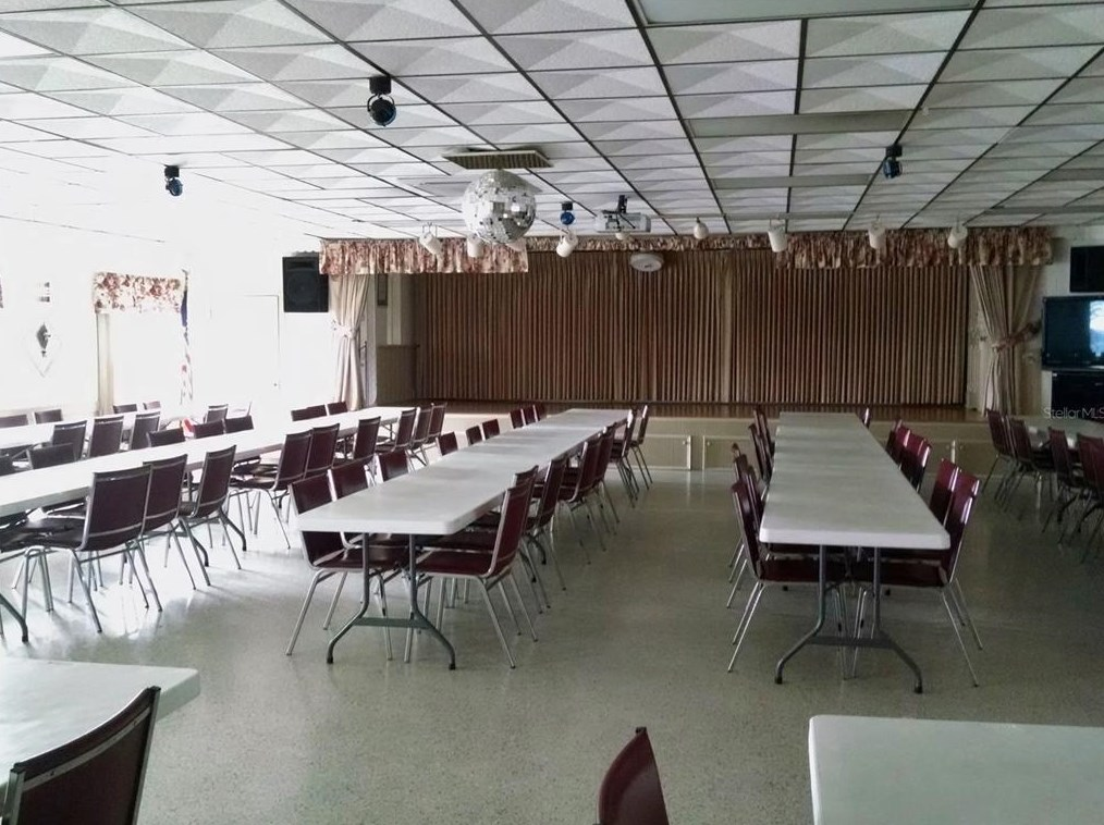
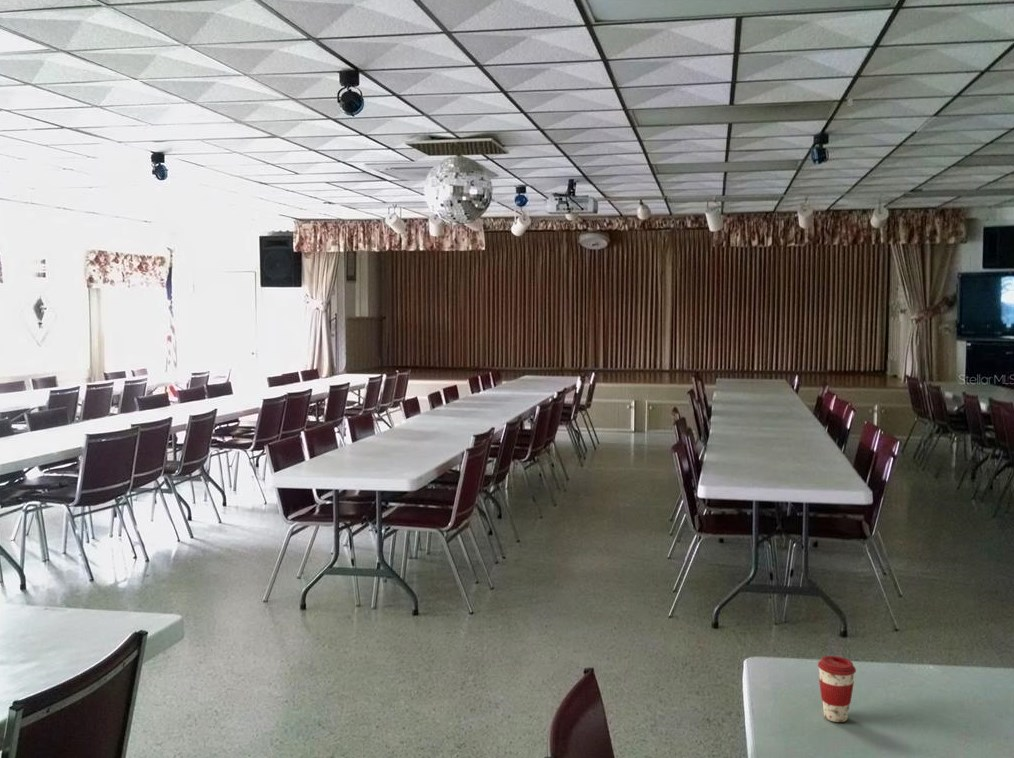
+ coffee cup [817,655,857,723]
